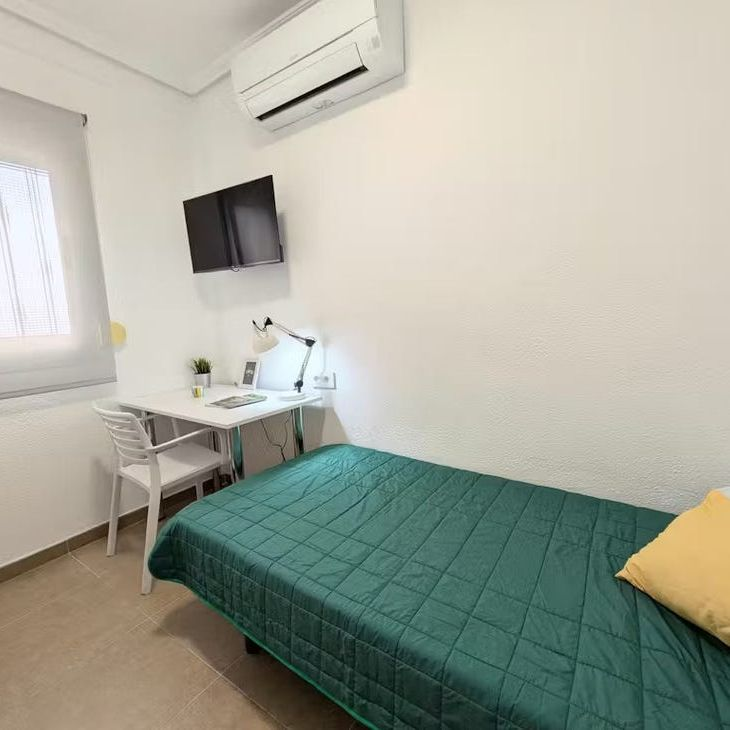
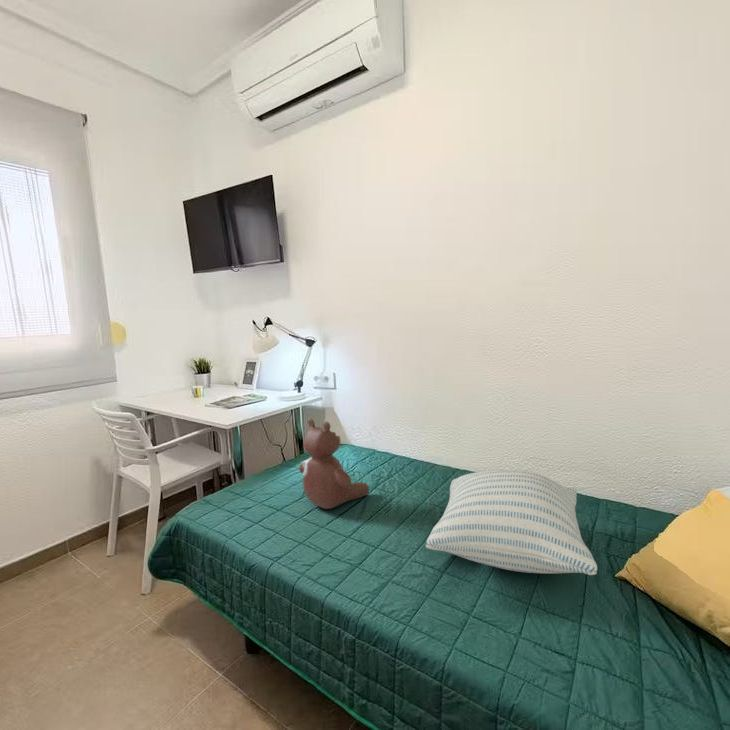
+ stuffed bear [298,417,370,510]
+ pillow [425,469,598,576]
